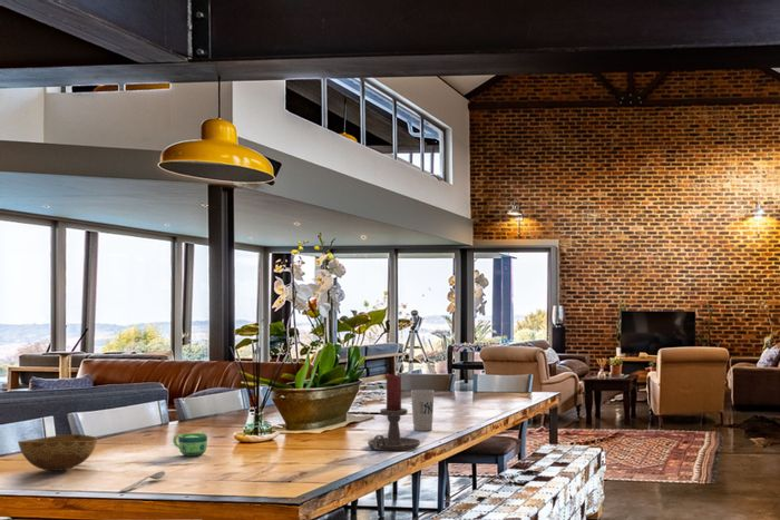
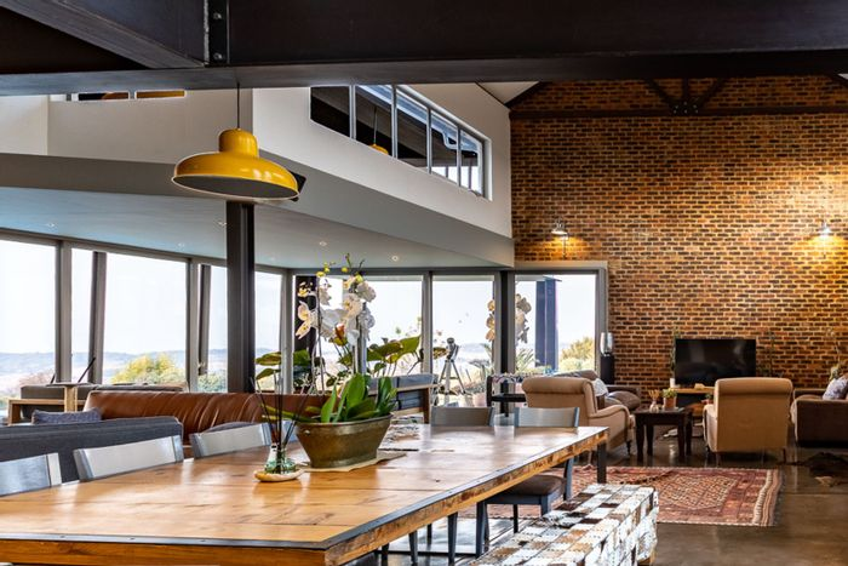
- cup [172,432,208,458]
- cup [410,389,435,432]
- bowl [17,433,98,472]
- candle holder [367,373,421,452]
- spoon [119,470,166,493]
